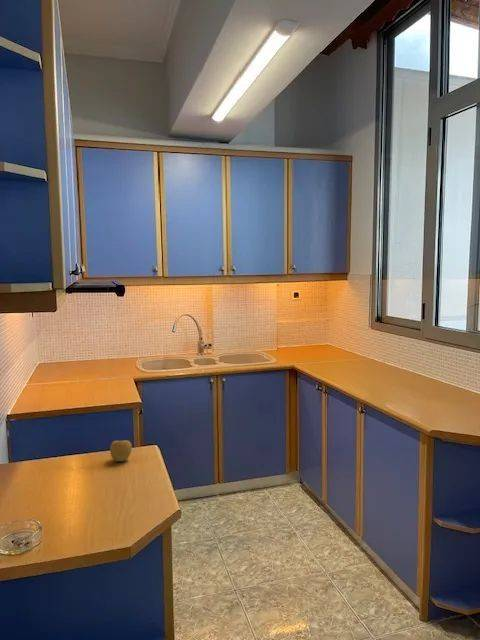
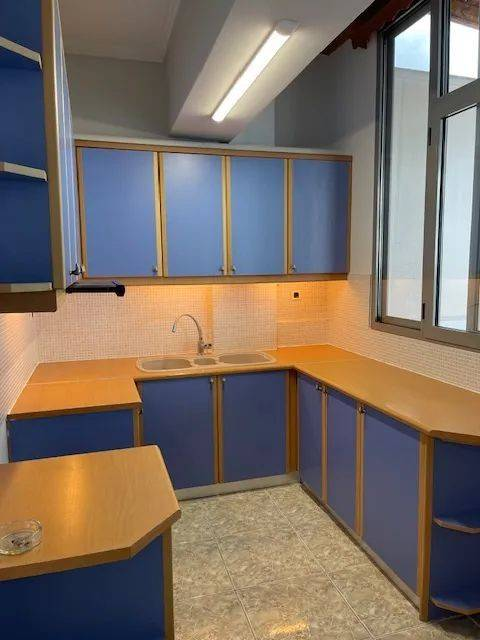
- apple [109,439,133,462]
